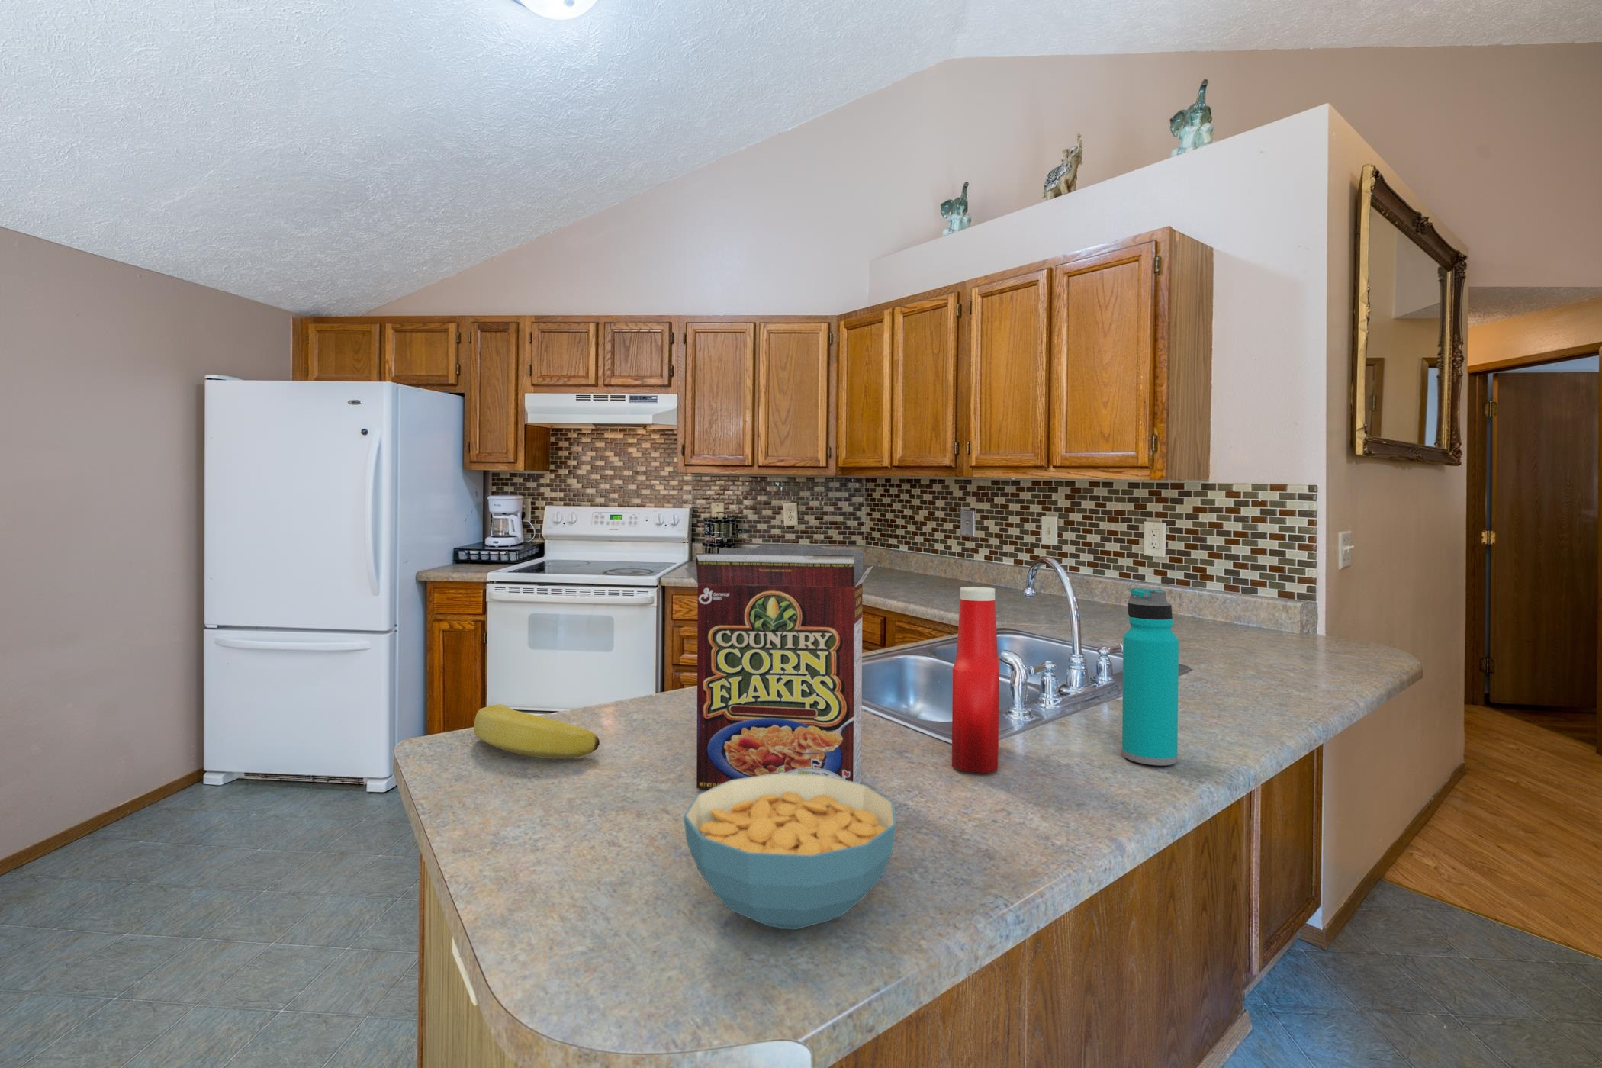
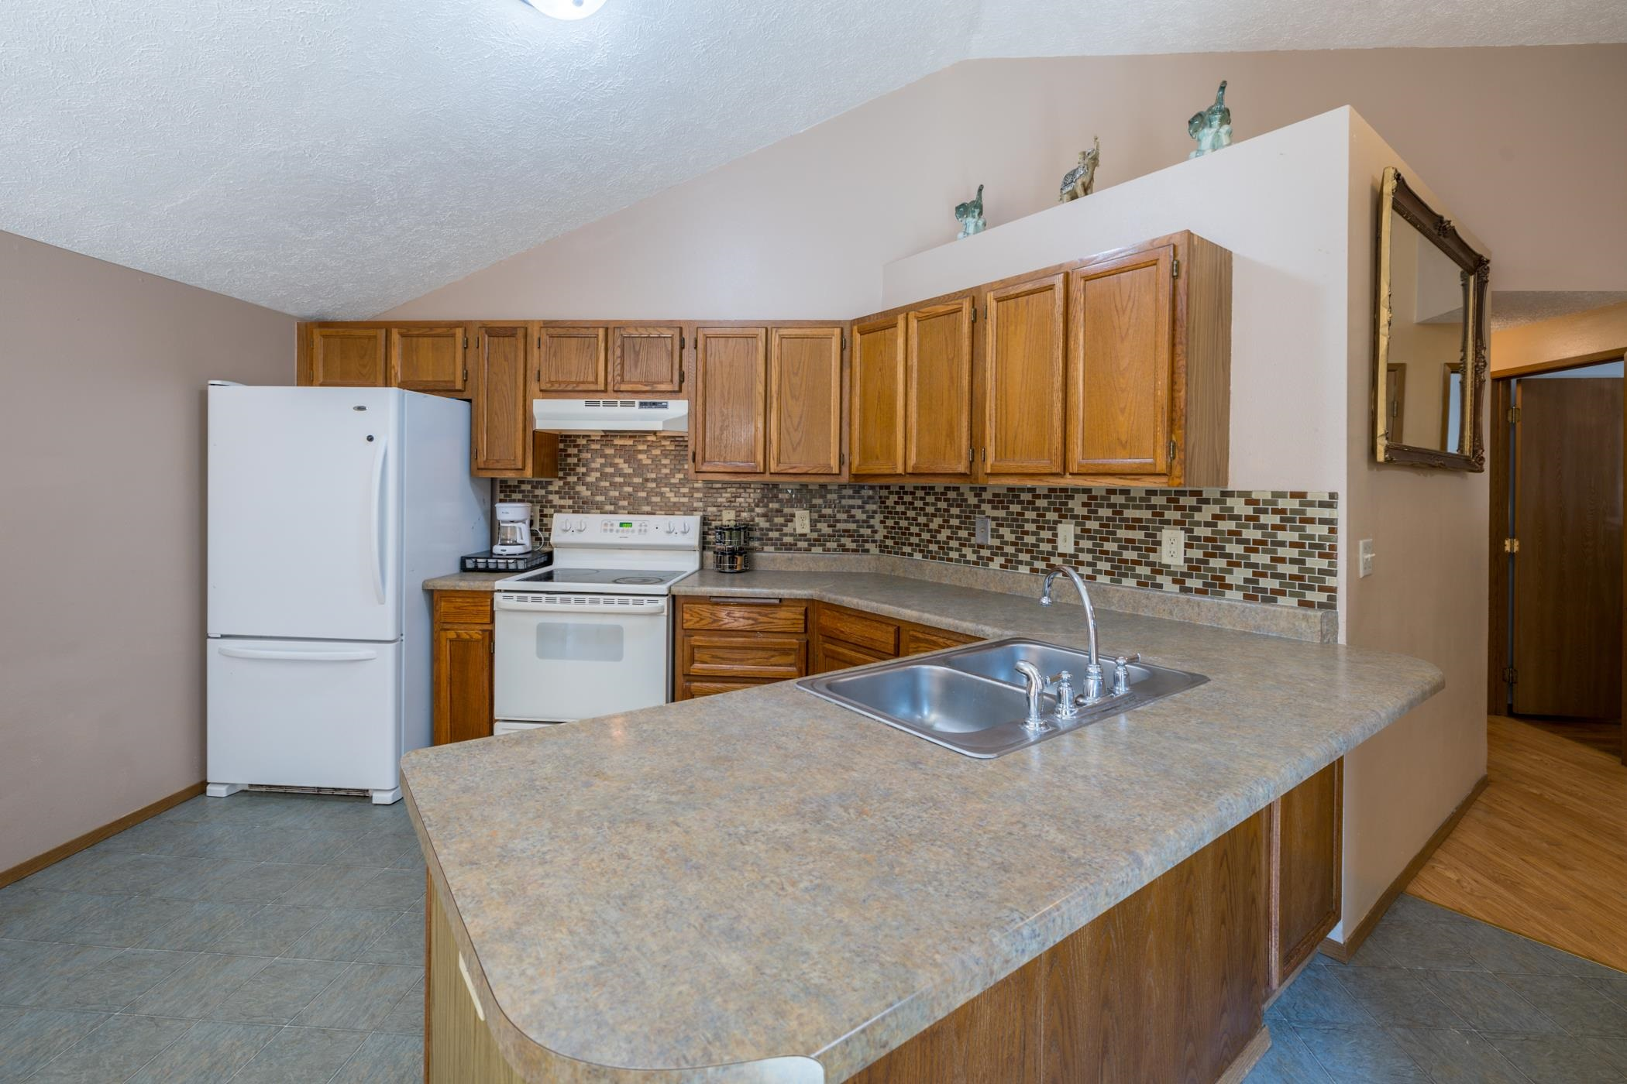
- banana [473,703,601,758]
- water bottle [1122,588,1179,766]
- cereal box [684,544,874,790]
- cereal bowl [683,774,898,930]
- soap bottle [951,586,1000,774]
